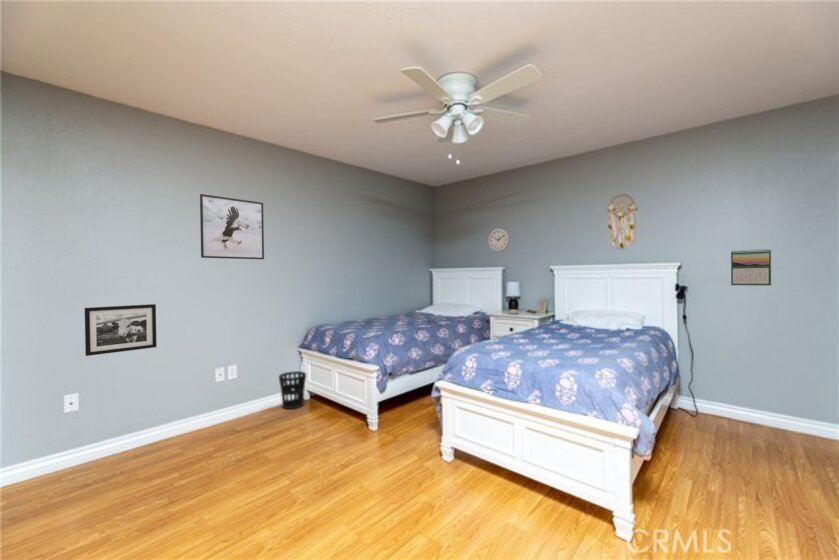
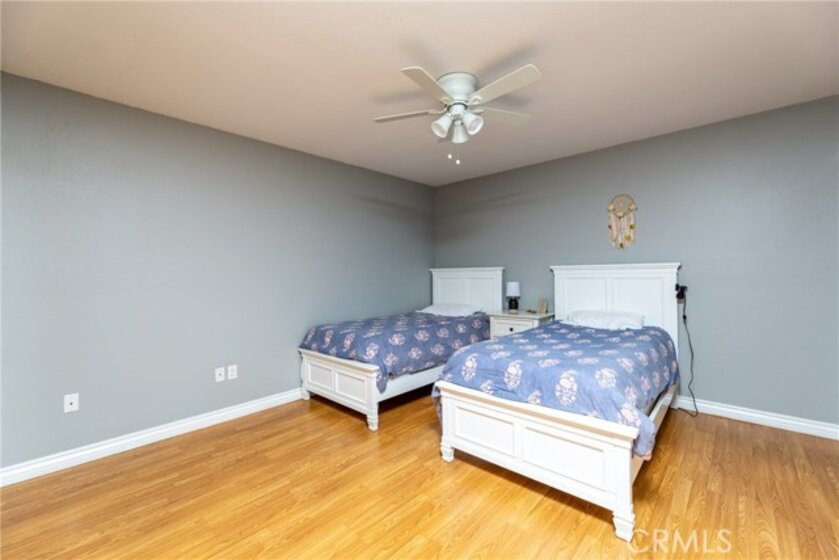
- picture frame [84,303,158,357]
- wastebasket [278,370,307,410]
- calendar [730,248,772,286]
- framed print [199,193,265,260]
- wall clock [487,228,510,253]
